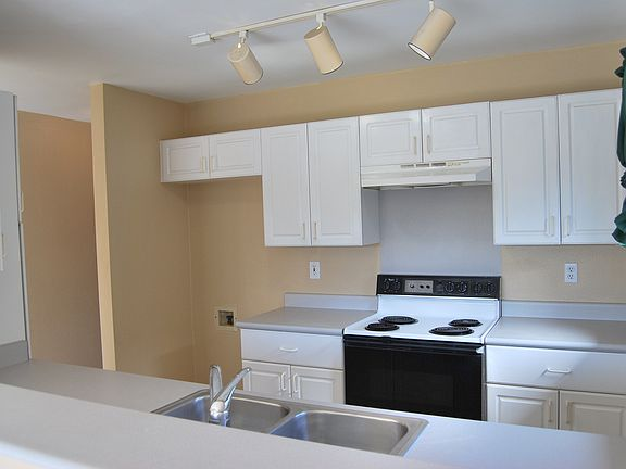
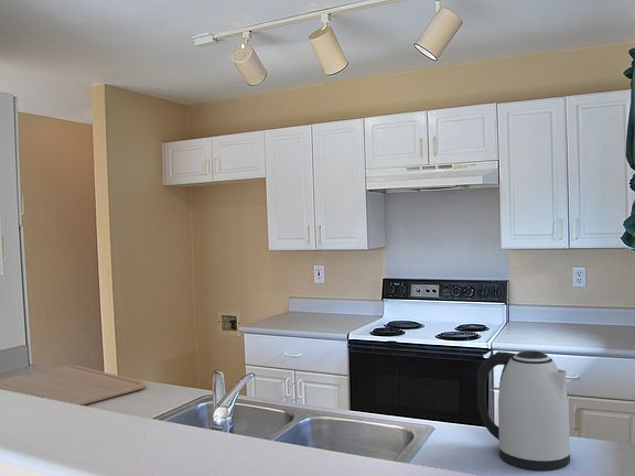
+ chopping board [0,365,147,407]
+ kettle [476,349,572,472]
